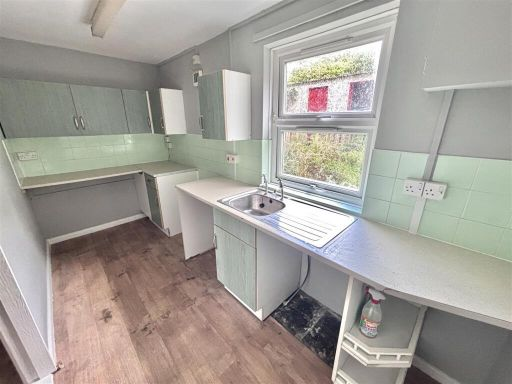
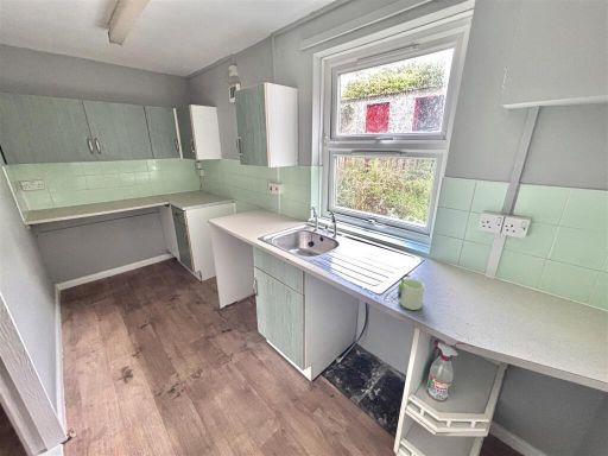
+ mug [397,273,426,311]
